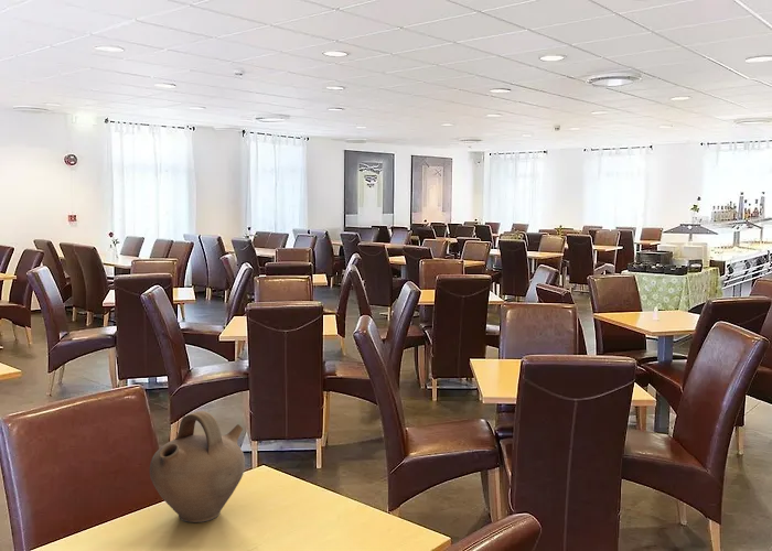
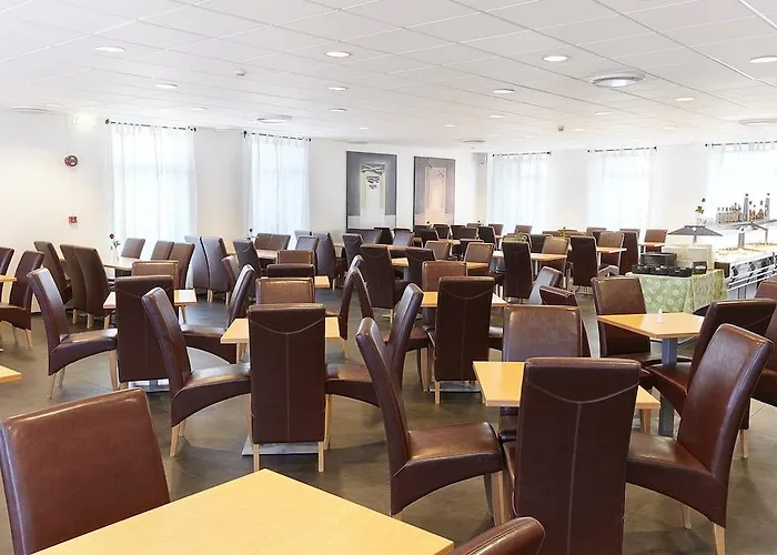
- jug [149,410,246,523]
